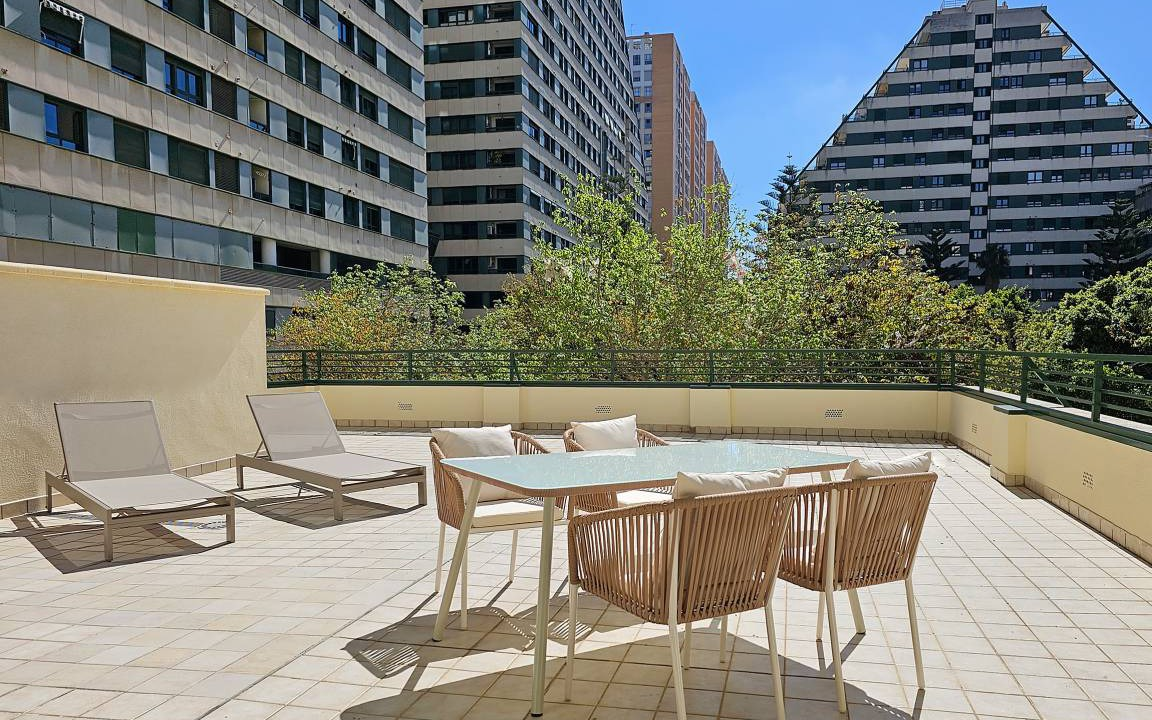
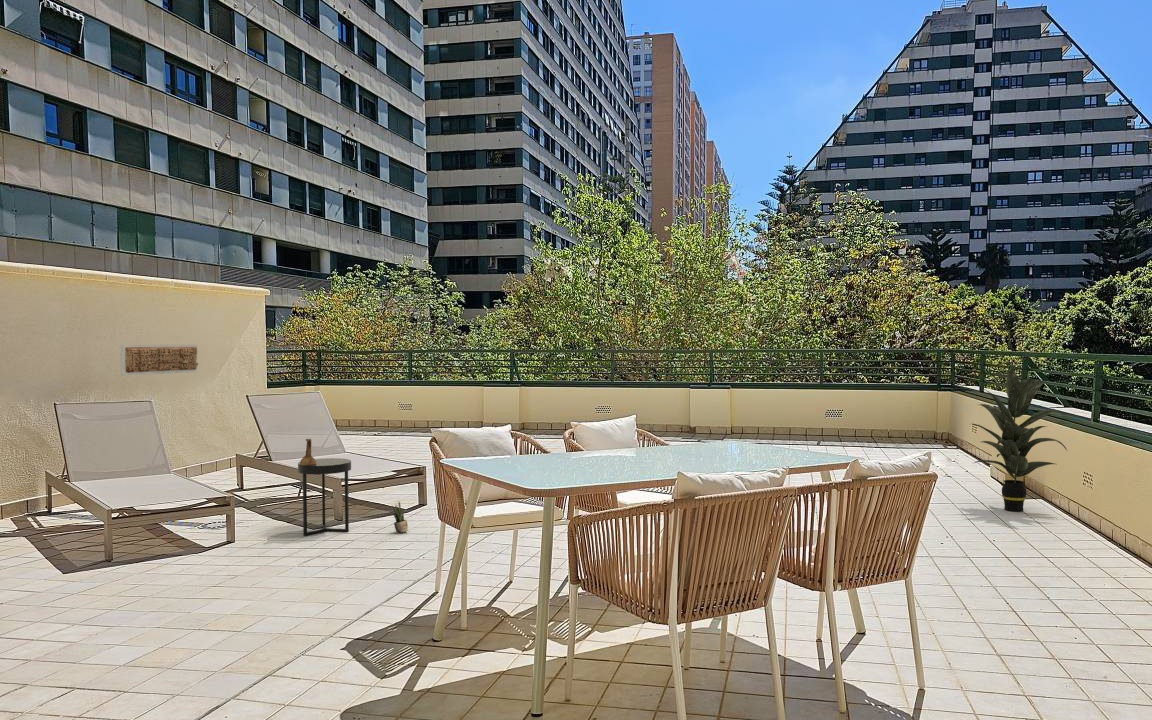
+ decorative wall panel [119,344,199,377]
+ indoor plant [971,368,1070,512]
+ side table [297,457,352,537]
+ potted plant [391,502,409,534]
+ pitcher [299,438,316,465]
